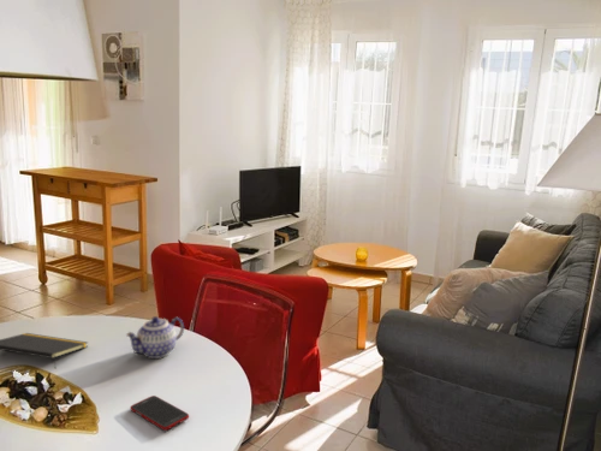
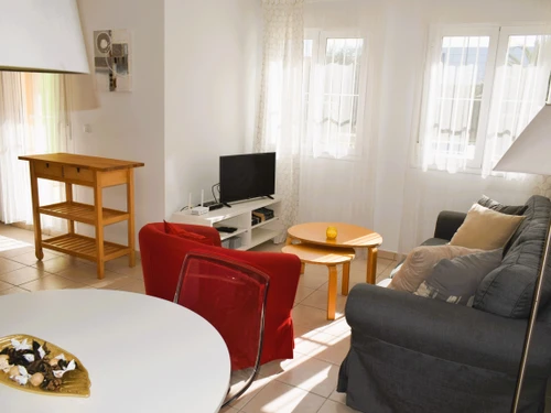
- cell phone [129,394,190,432]
- teapot [125,315,185,360]
- notepad [0,332,89,368]
